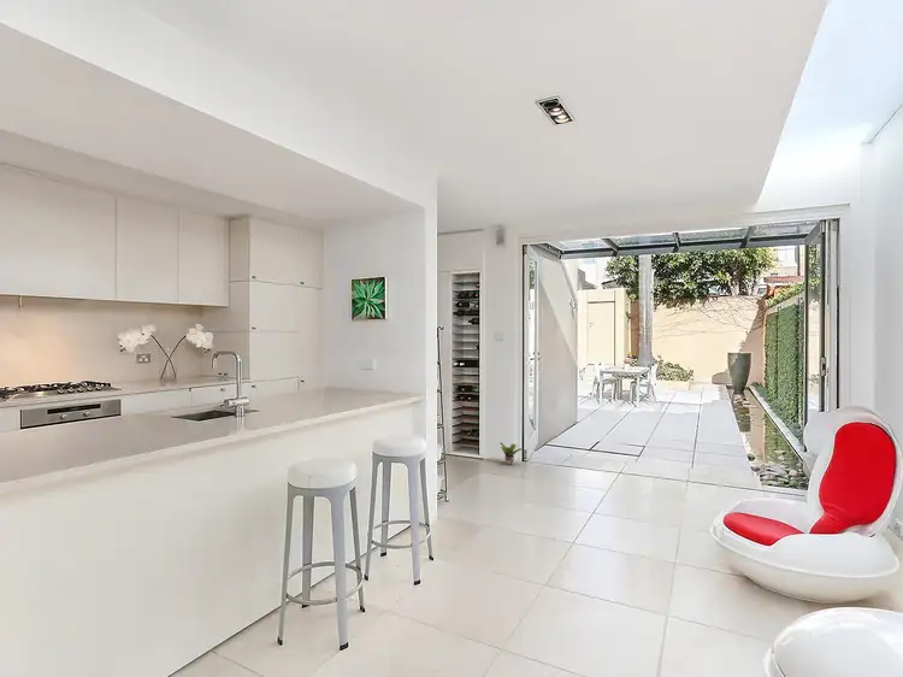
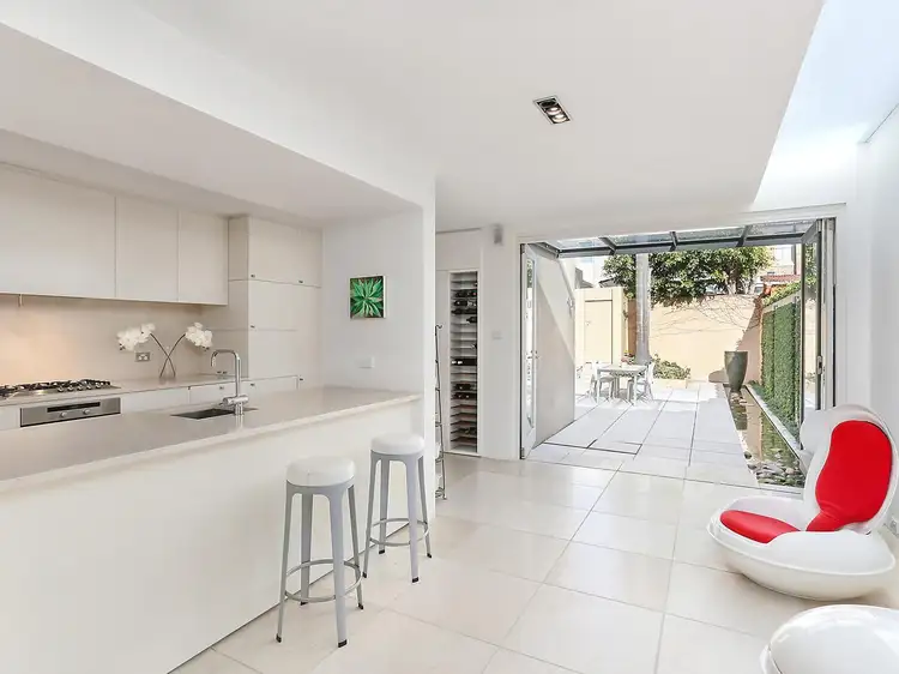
- potted plant [498,441,523,466]
